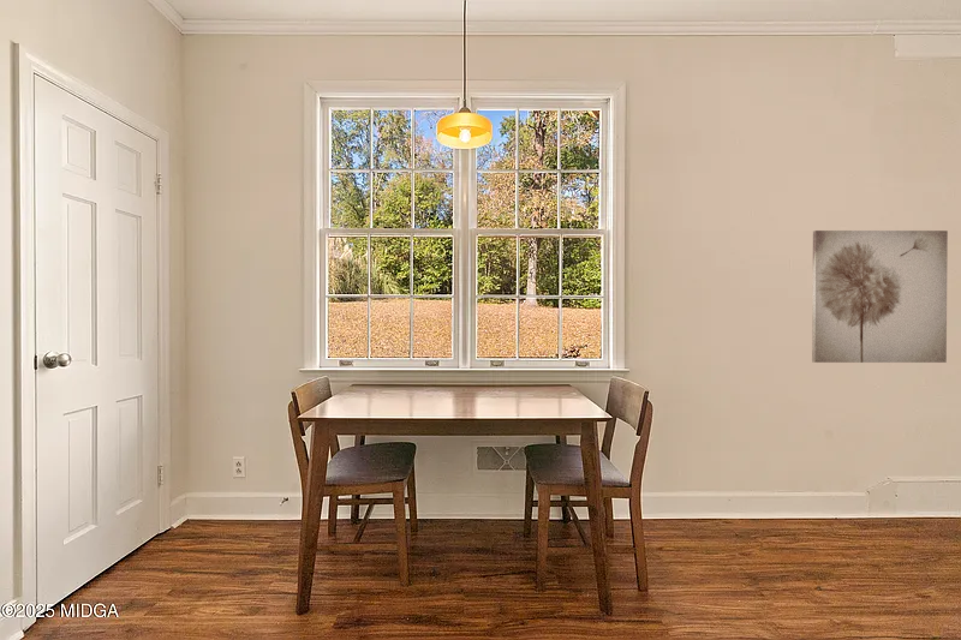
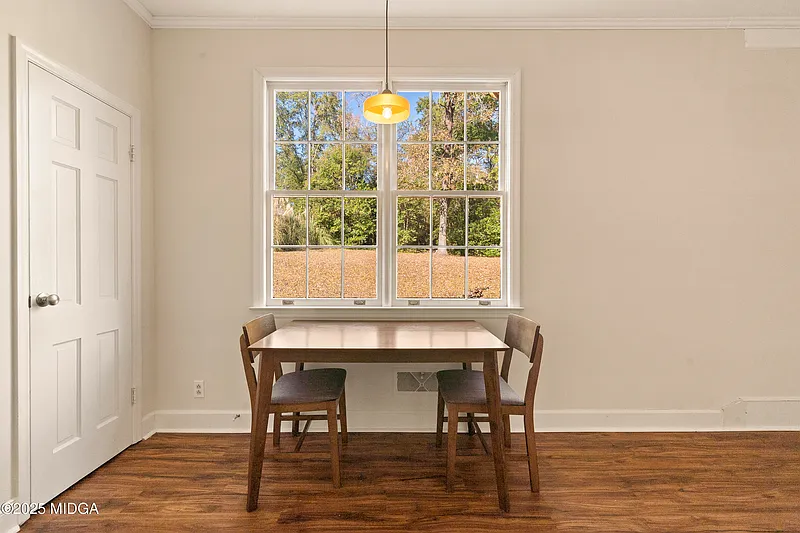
- wall art [811,229,949,364]
